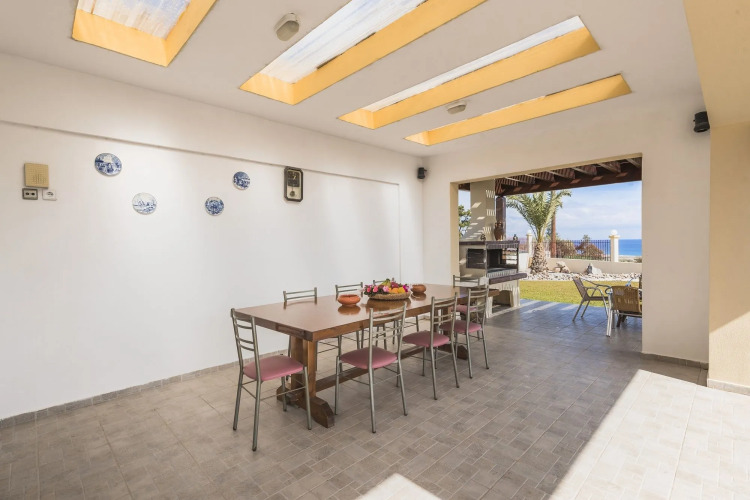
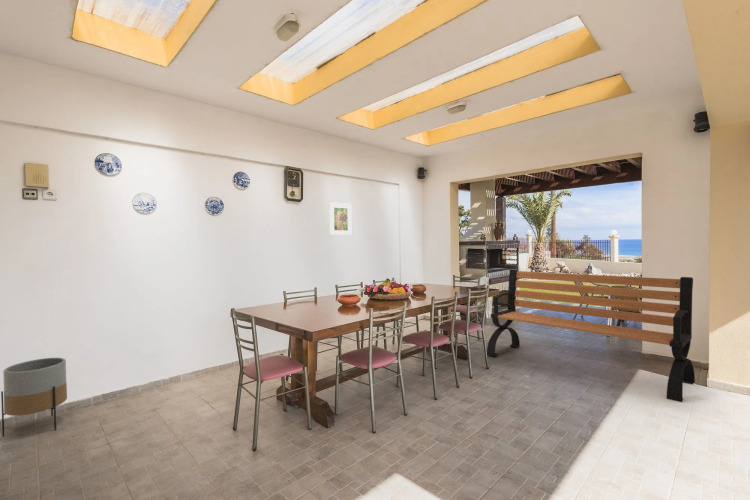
+ bench [486,268,696,403]
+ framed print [328,201,353,236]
+ planter [0,357,68,438]
